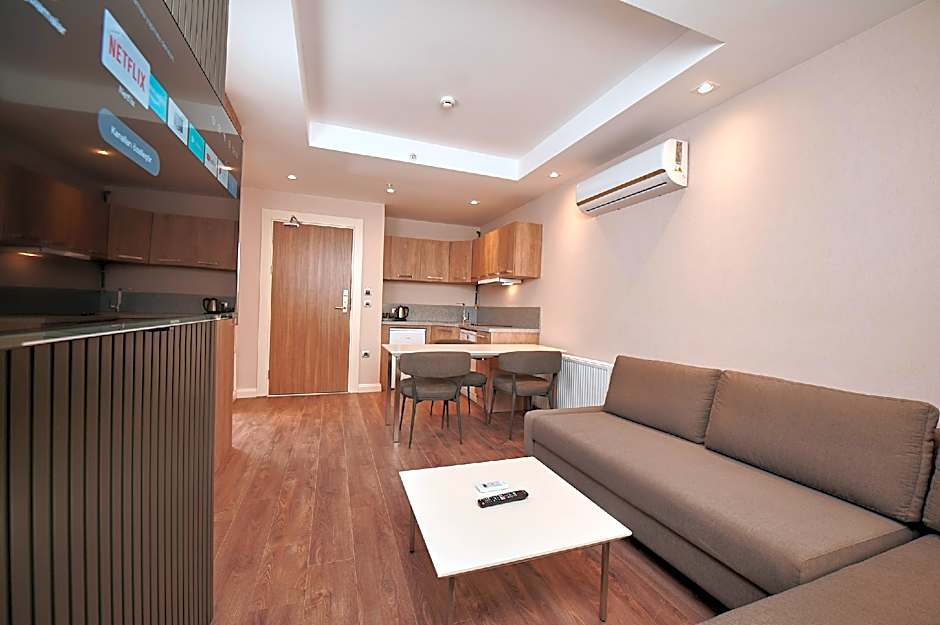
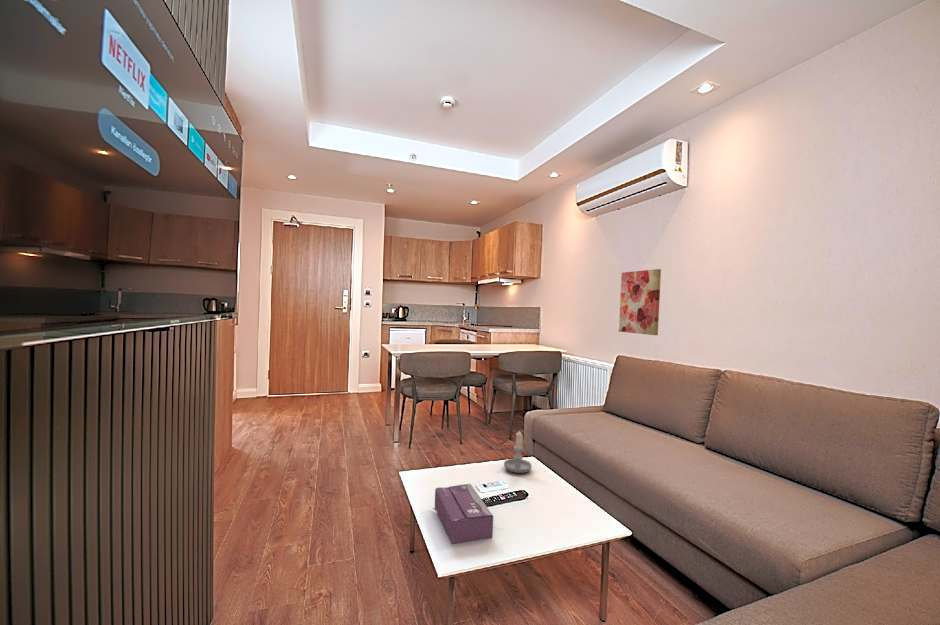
+ tissue box [434,483,494,545]
+ wall art [618,268,662,336]
+ candle [503,430,532,474]
